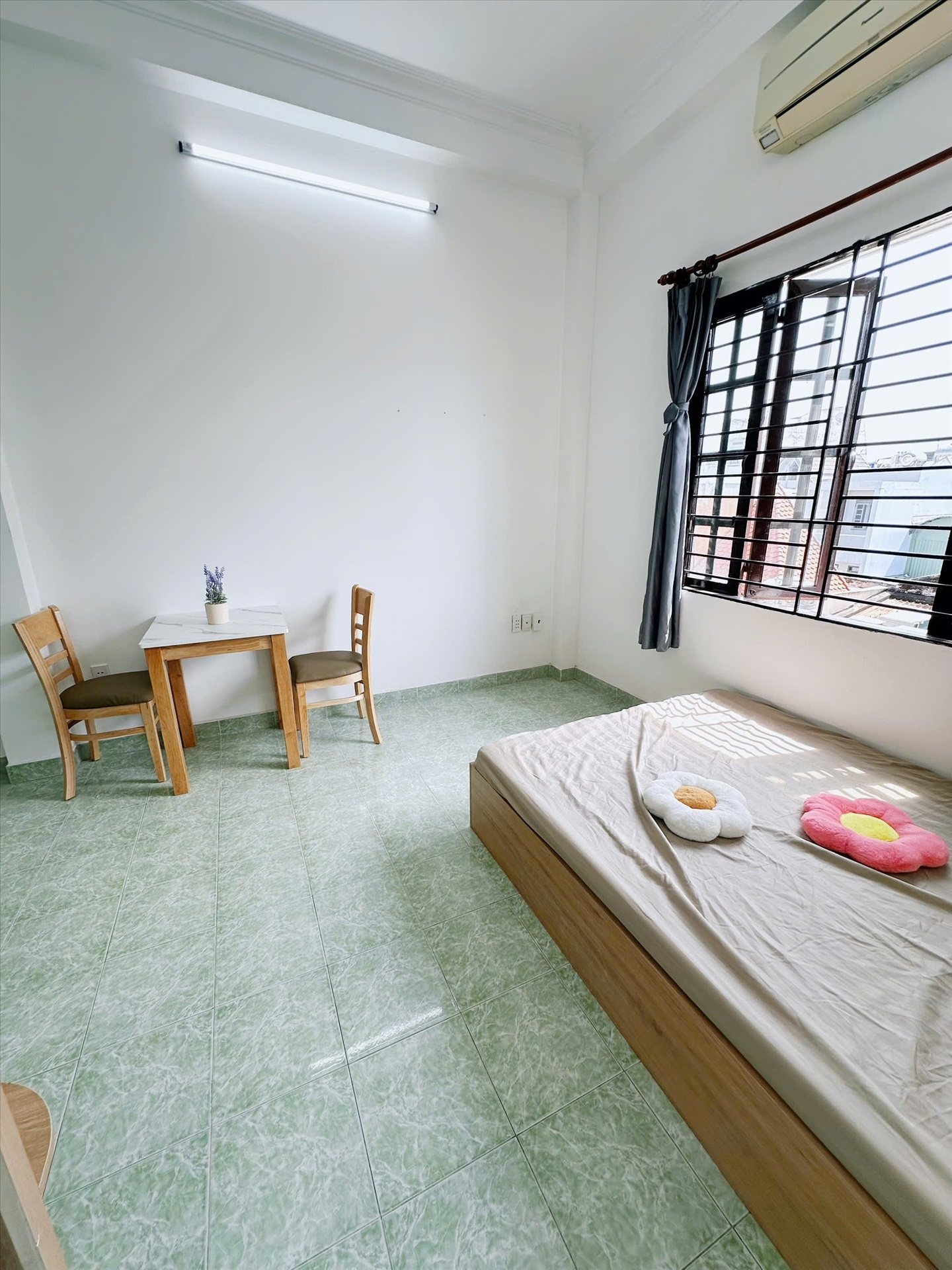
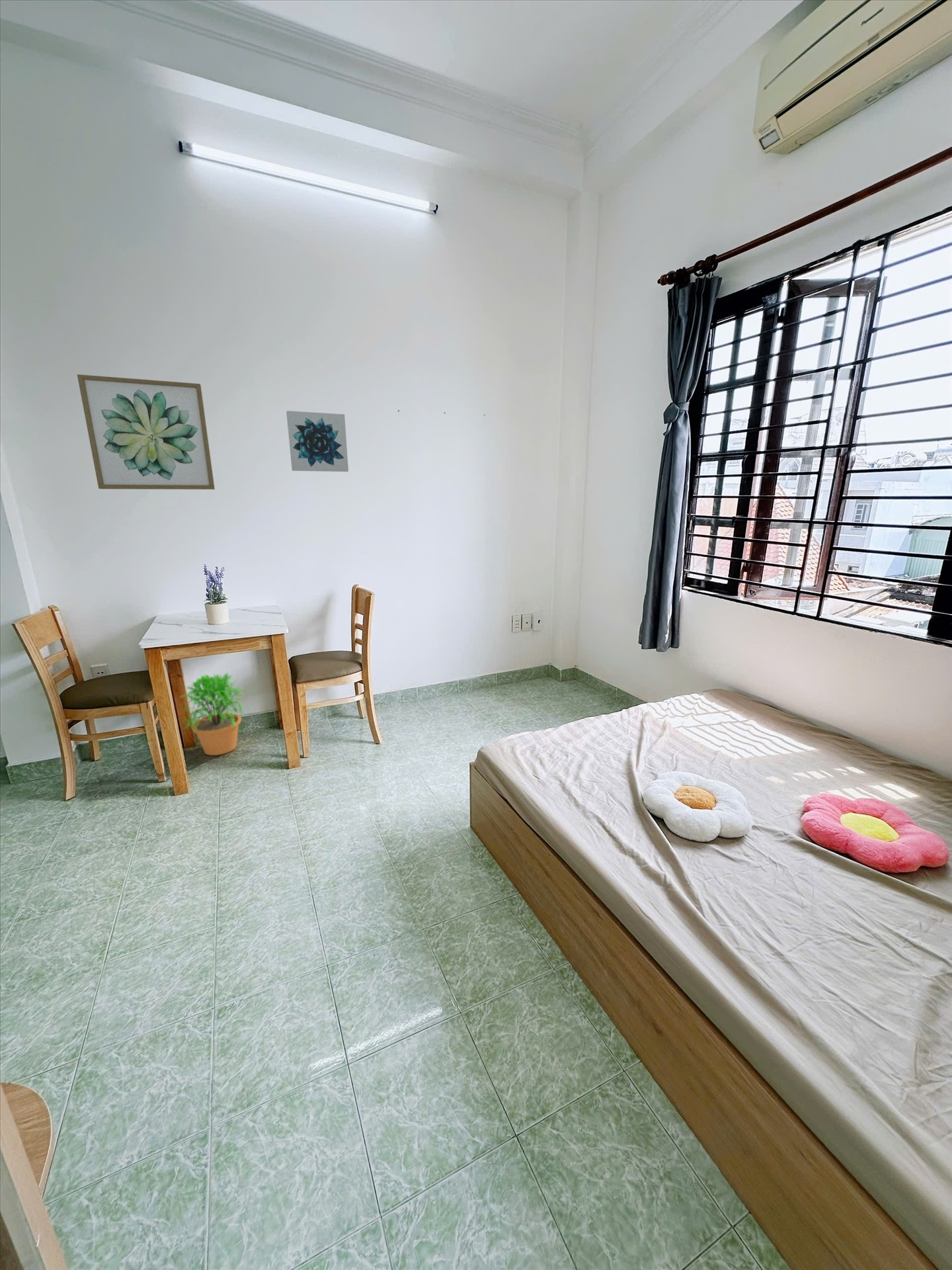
+ wall art [286,410,349,472]
+ wall art [77,374,216,490]
+ potted plant [179,672,246,756]
